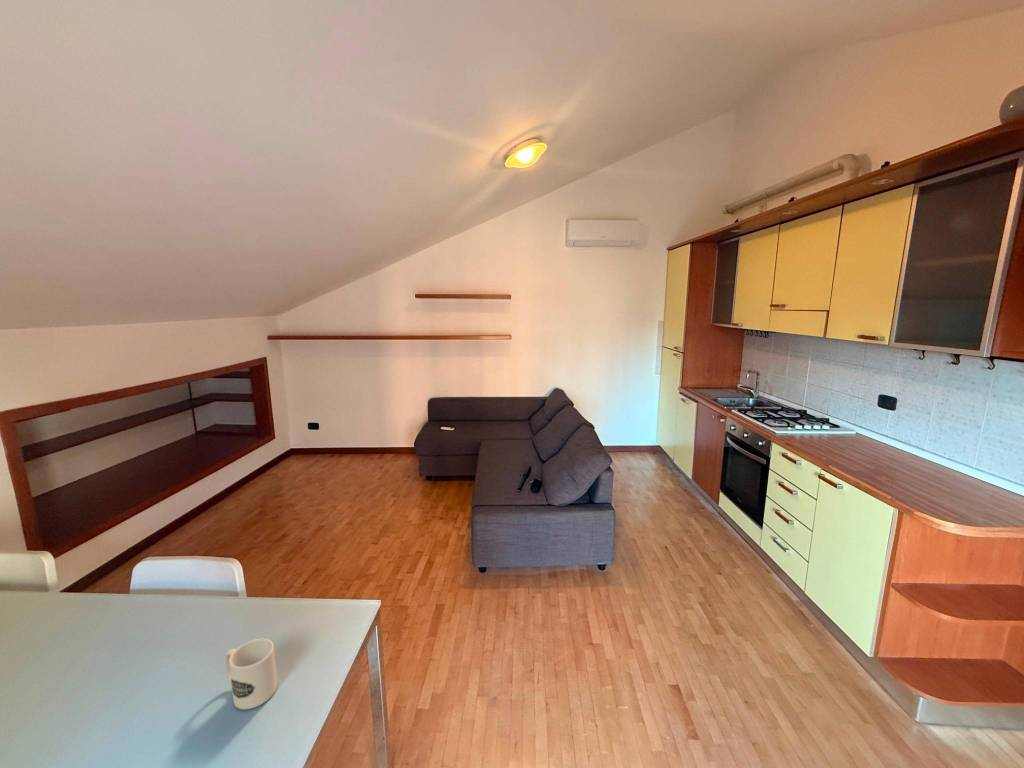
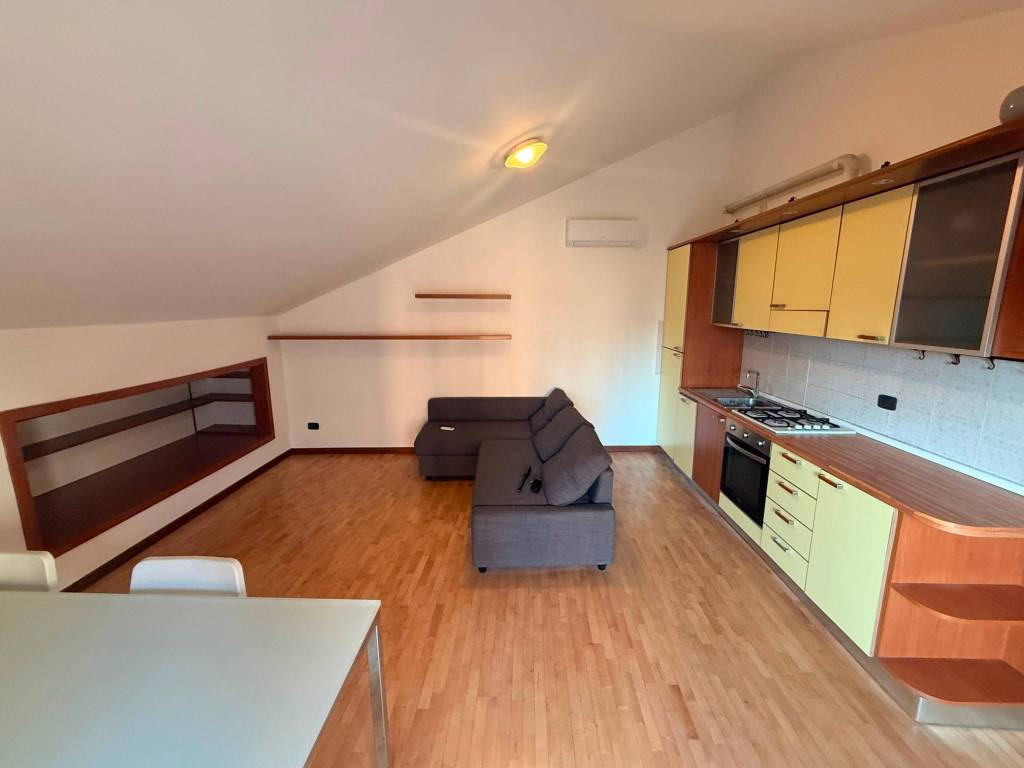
- mug [223,638,278,710]
